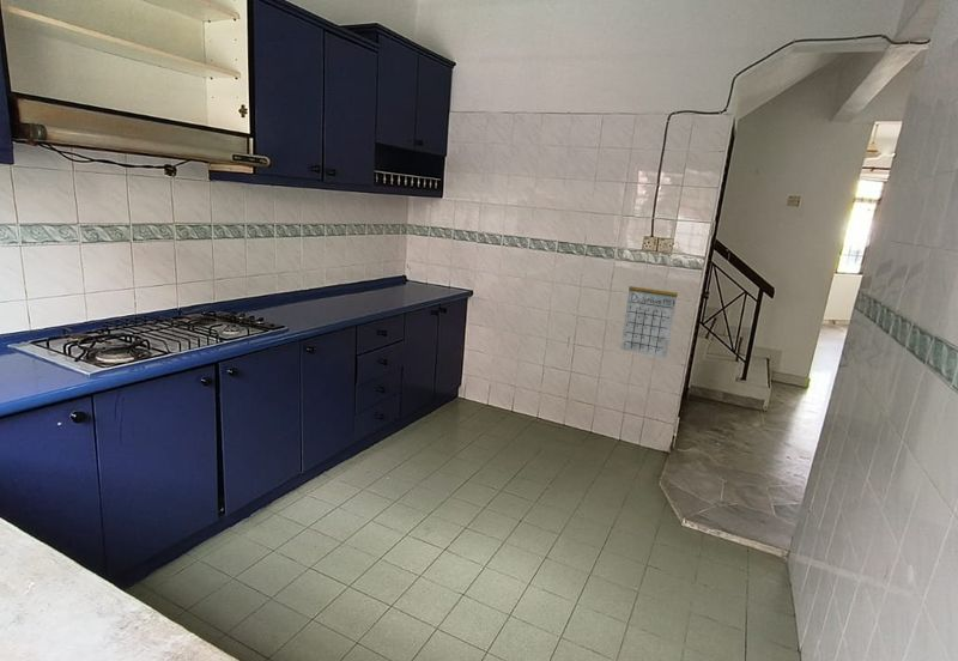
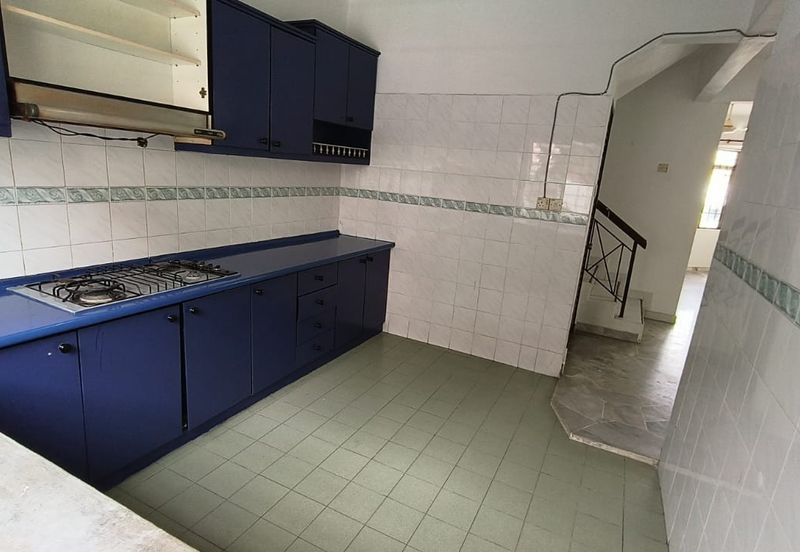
- calendar [619,273,679,359]
